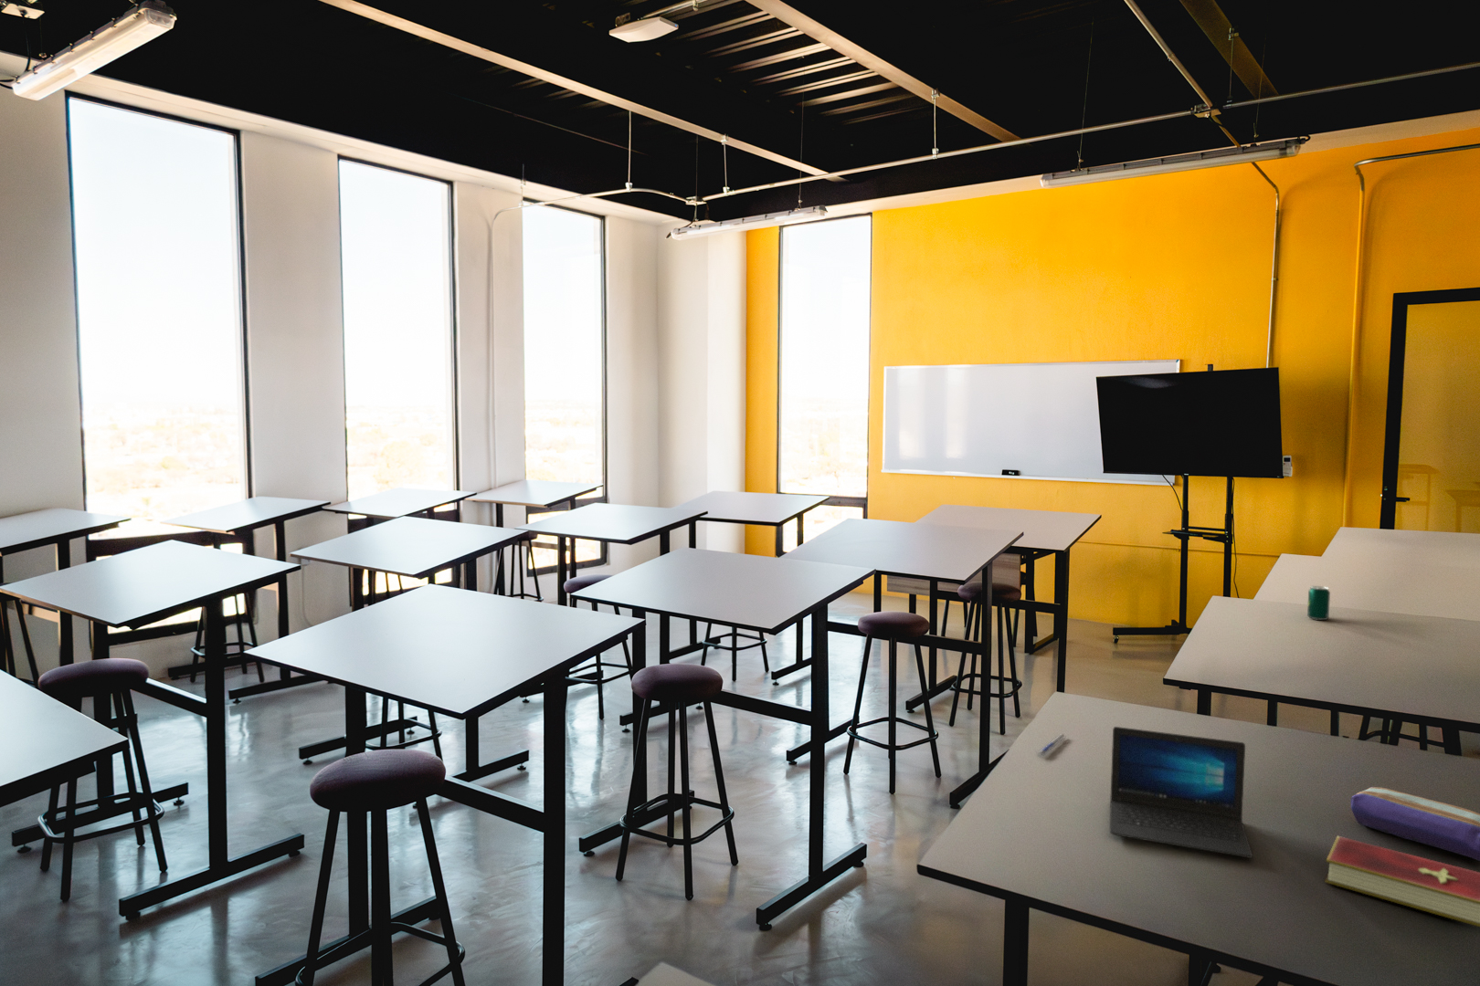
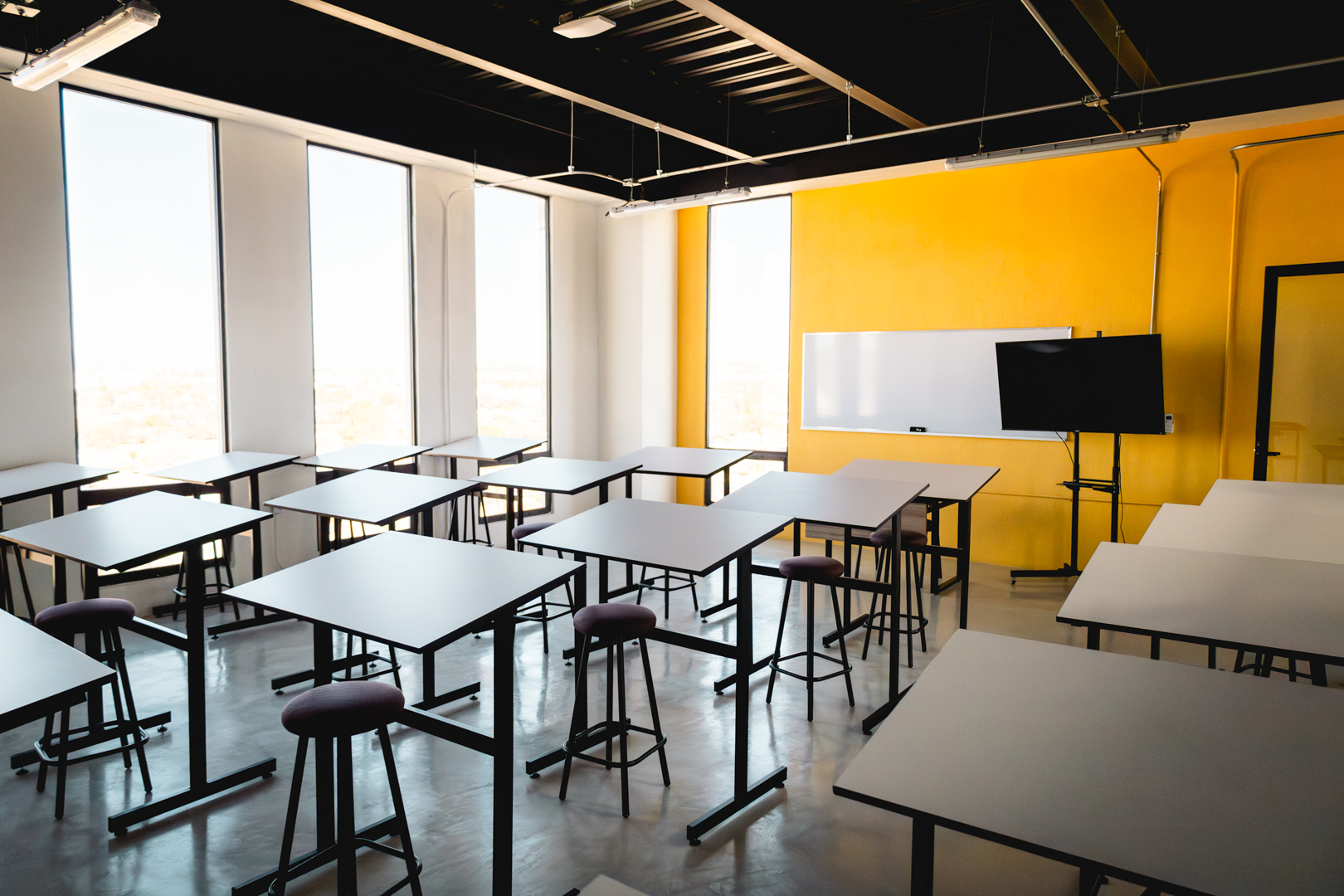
- pencil case [1350,786,1480,862]
- hardcover book [1325,835,1480,928]
- beverage can [1306,585,1331,621]
- laptop [1109,726,1253,859]
- pen [1036,733,1066,756]
